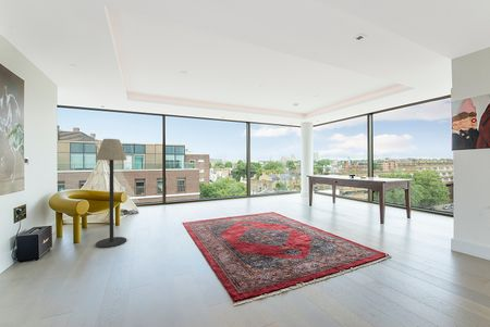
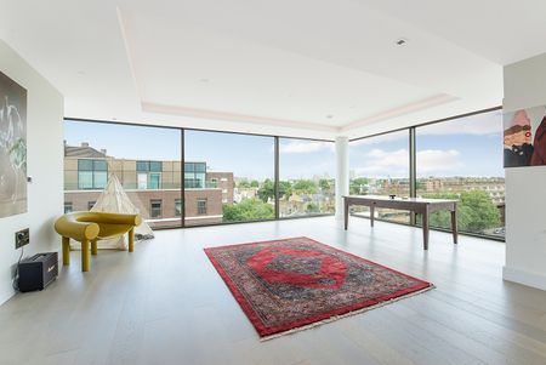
- floor lamp [95,138,128,249]
